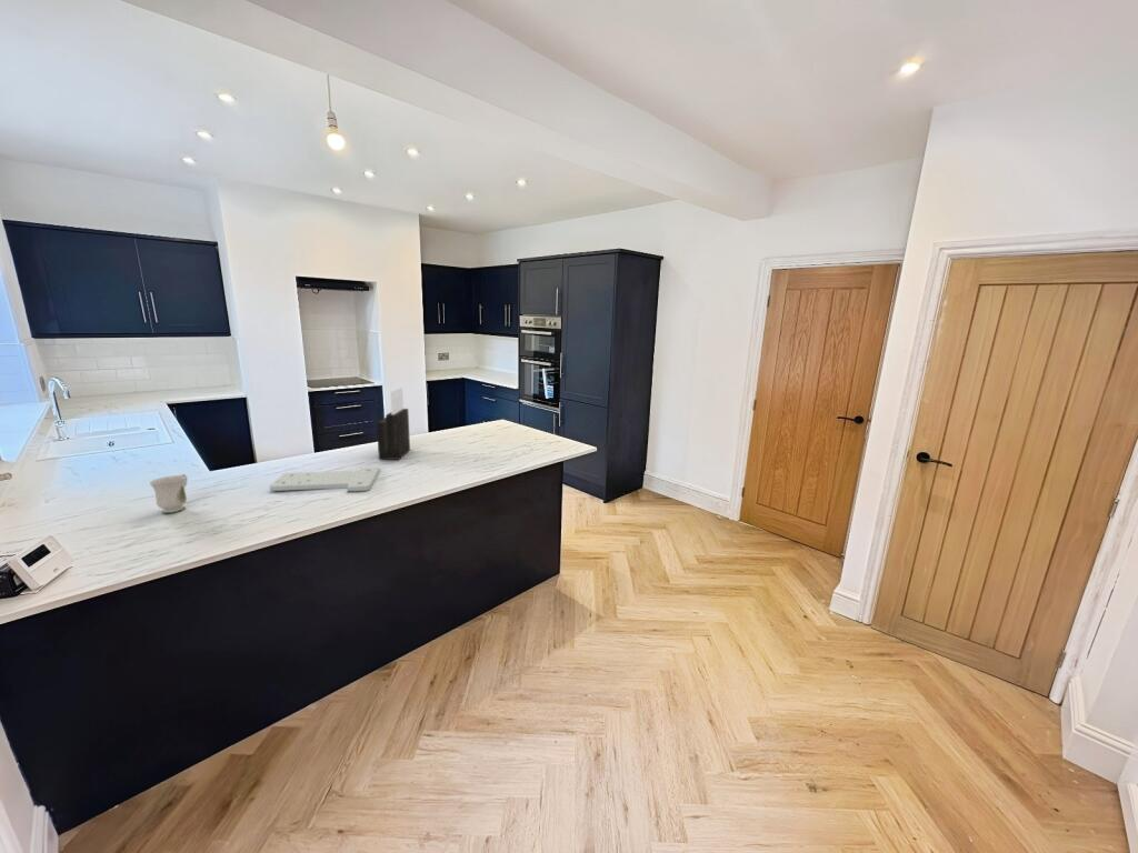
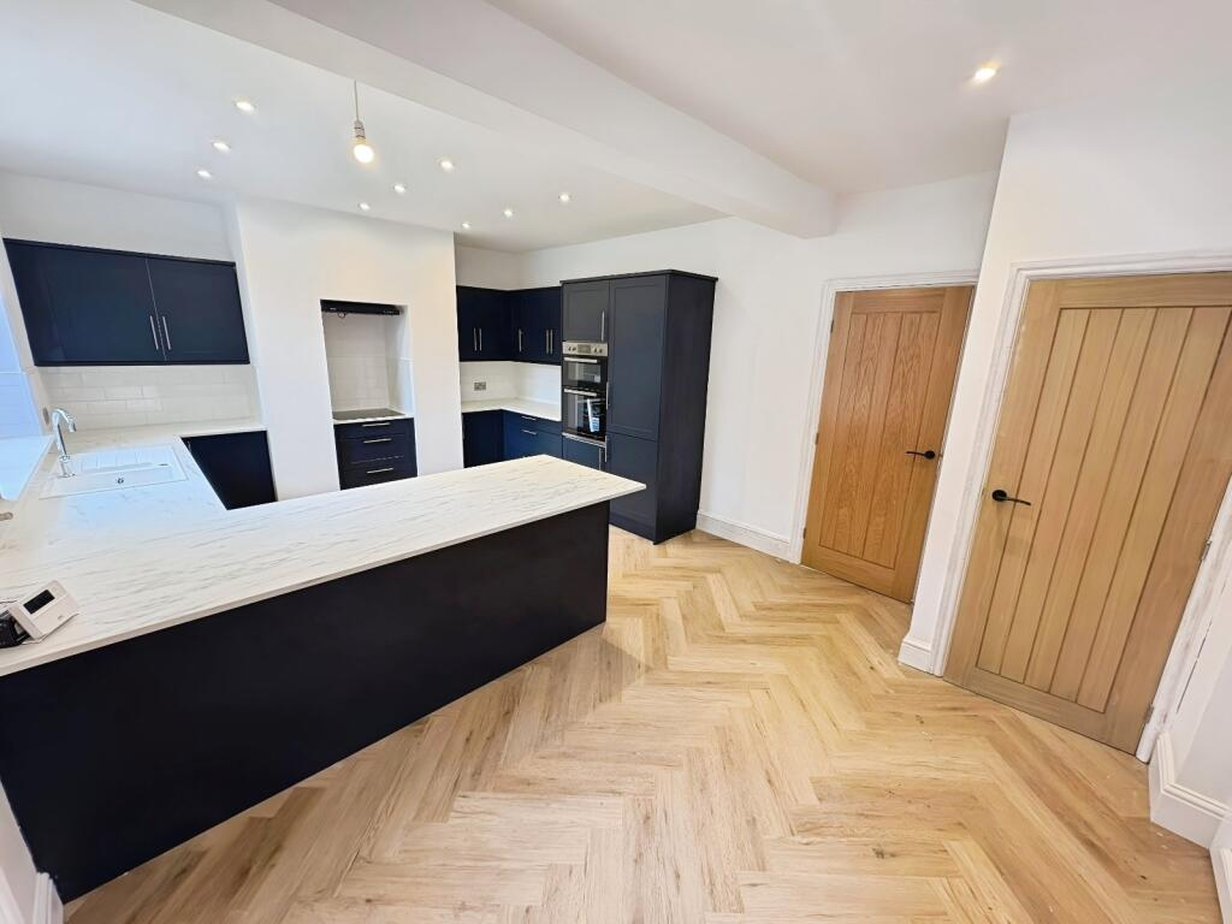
- cutting board [268,466,381,492]
- knife block [376,387,411,461]
- mug [149,473,188,514]
